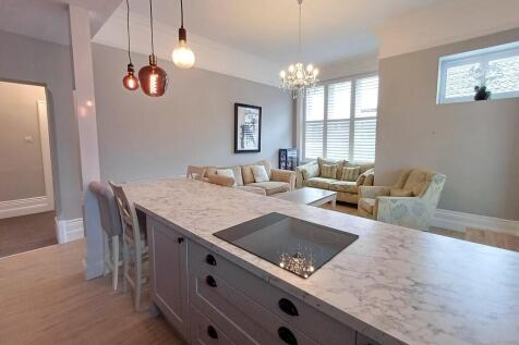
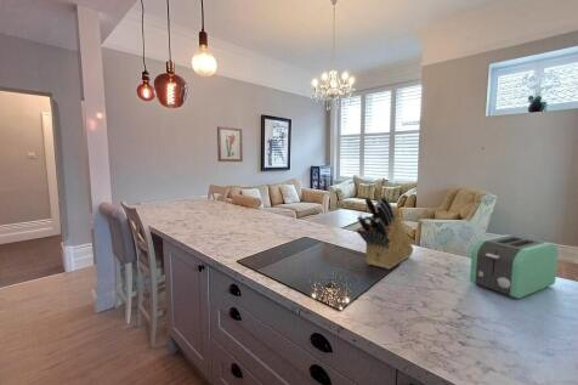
+ wall art [216,125,244,163]
+ knife block [356,194,414,271]
+ toaster [469,233,560,300]
